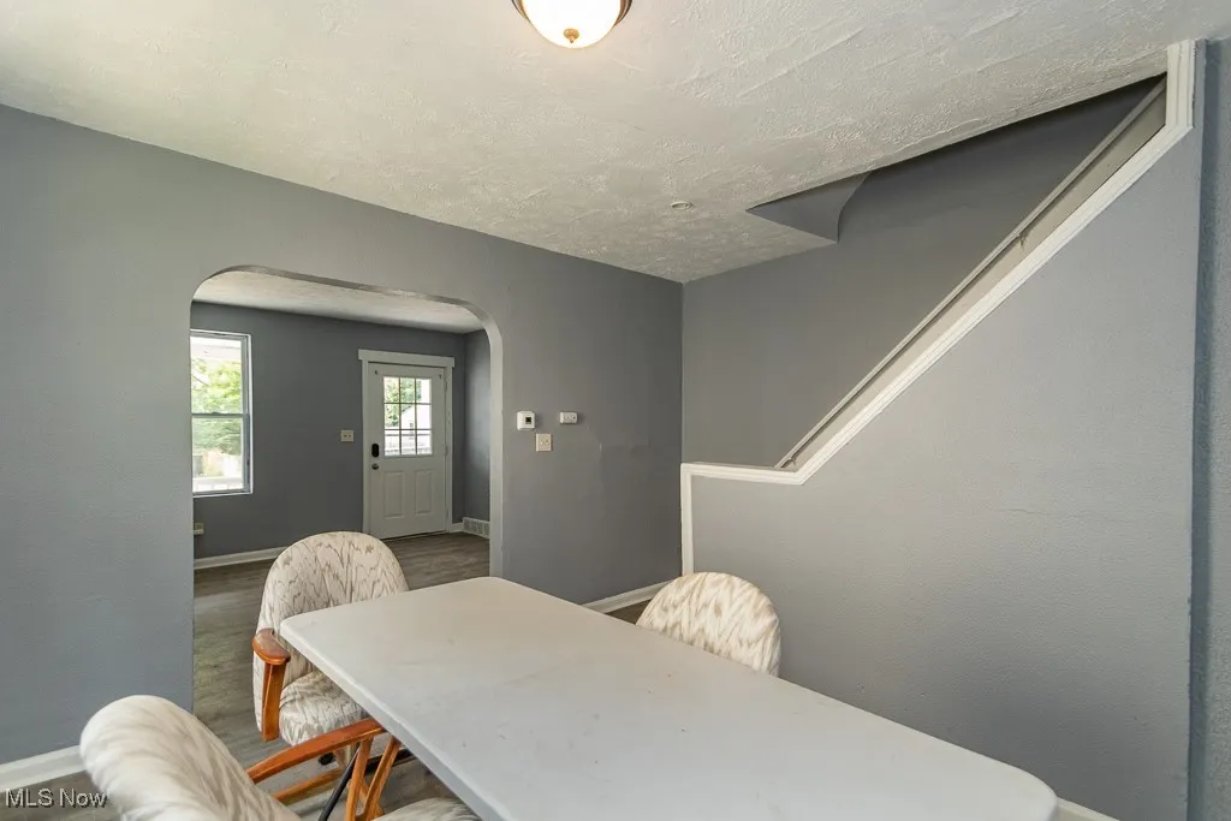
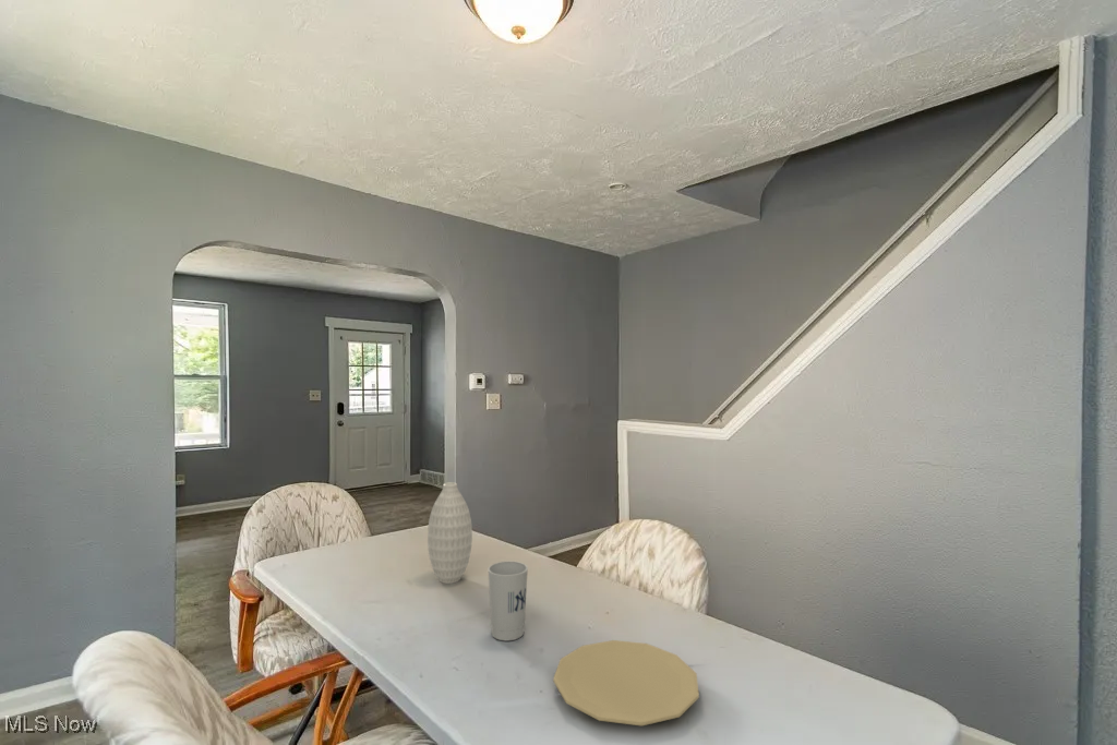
+ vase [427,481,473,585]
+ plate [552,639,700,726]
+ cup [487,561,529,641]
